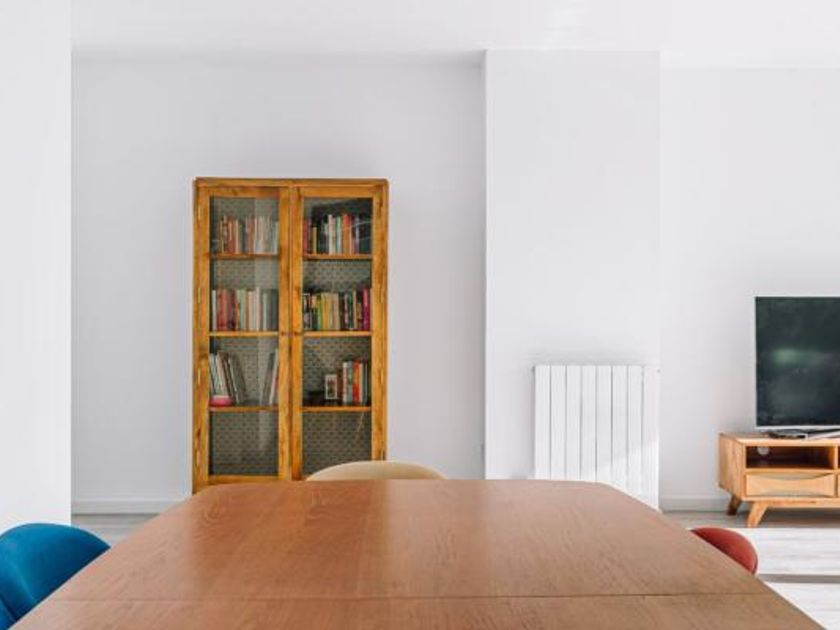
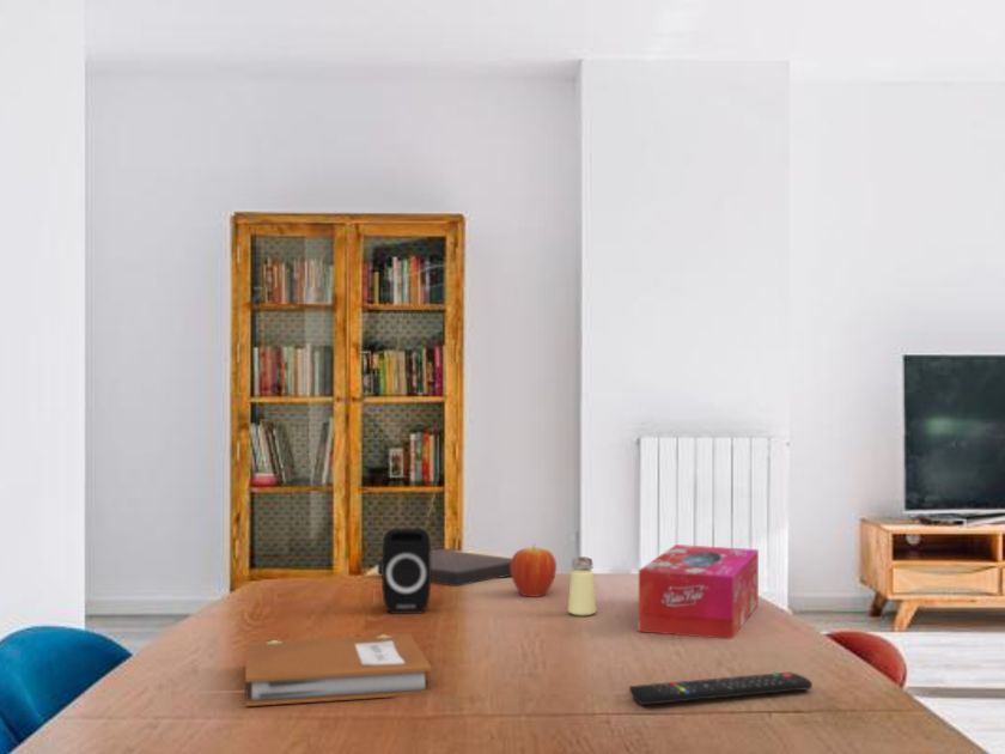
+ fruit [511,542,558,598]
+ speaker [380,528,432,615]
+ saltshaker [567,555,597,618]
+ book [376,548,512,588]
+ notebook [244,633,433,707]
+ remote control [628,671,814,706]
+ tissue box [638,543,760,640]
